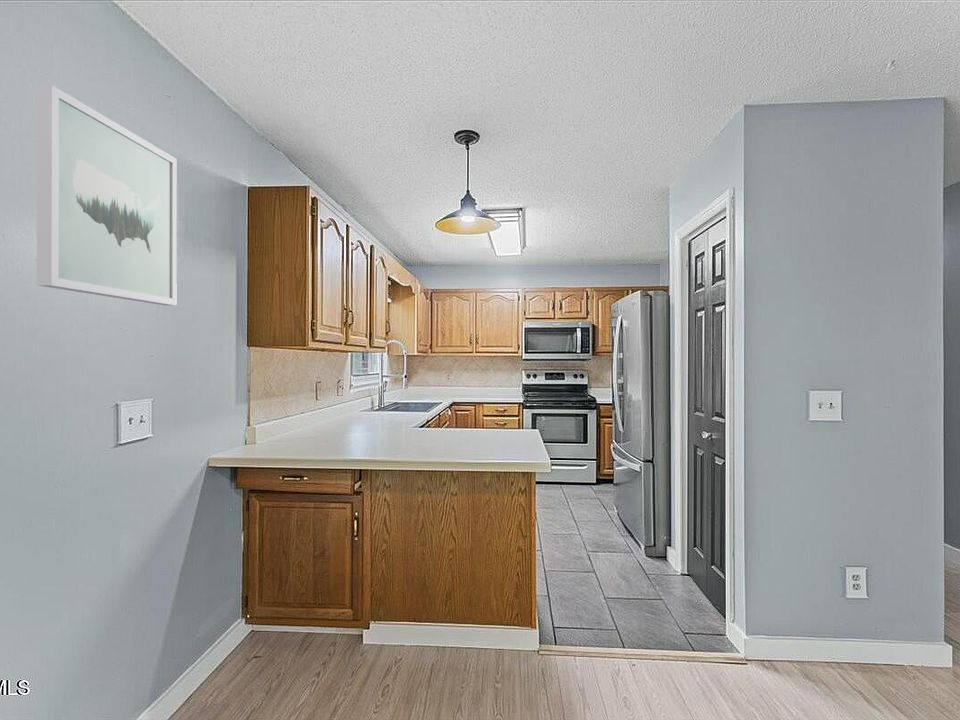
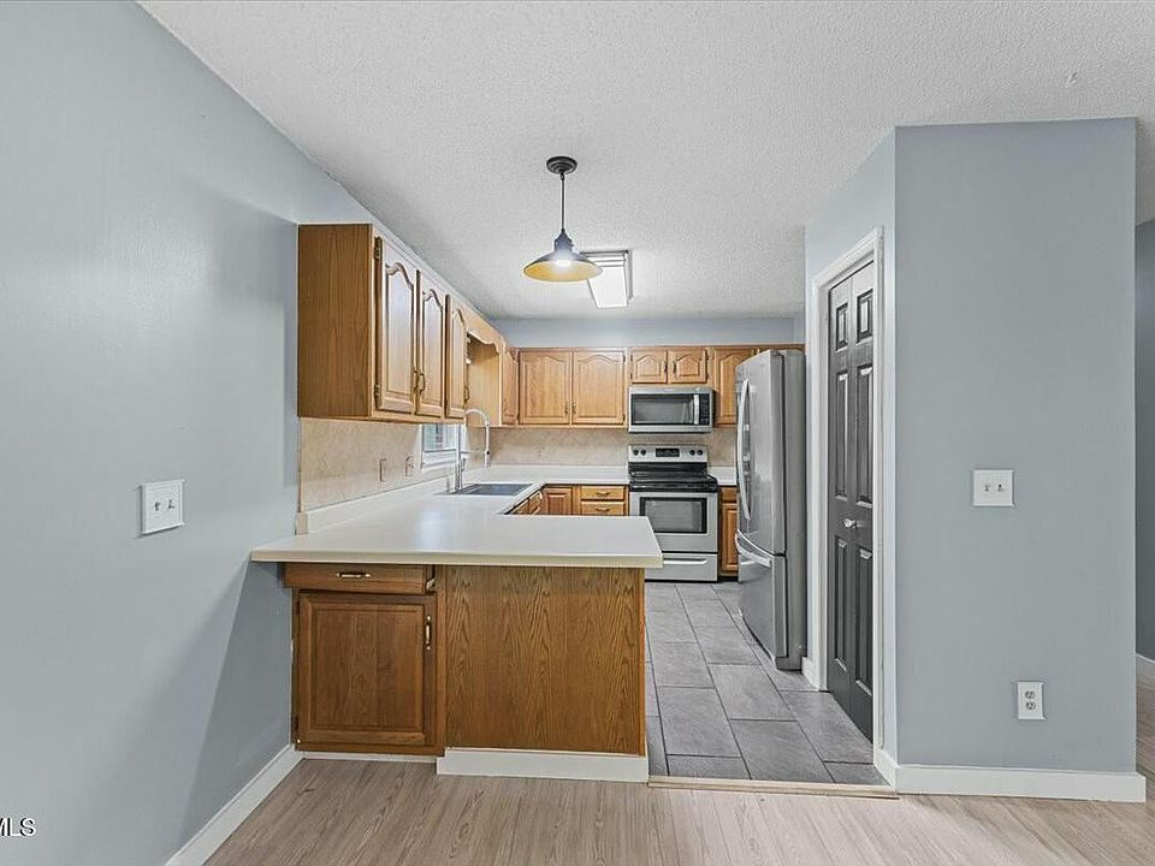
- wall art [36,84,178,307]
